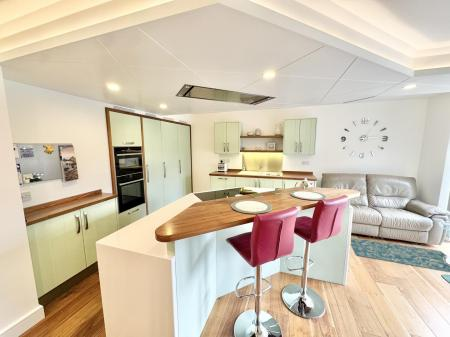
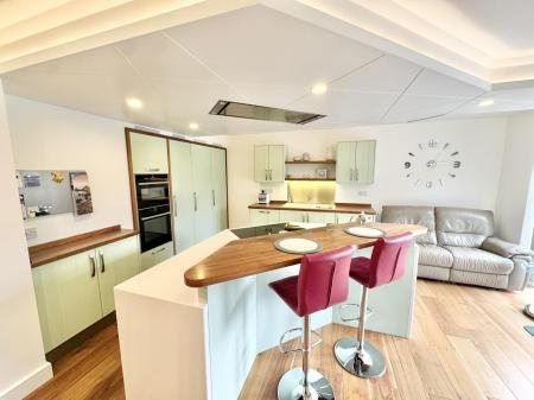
- rug [350,237,450,273]
